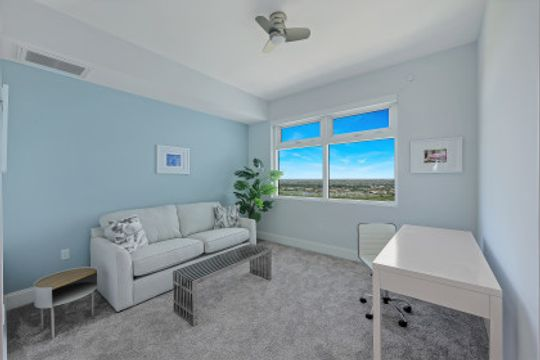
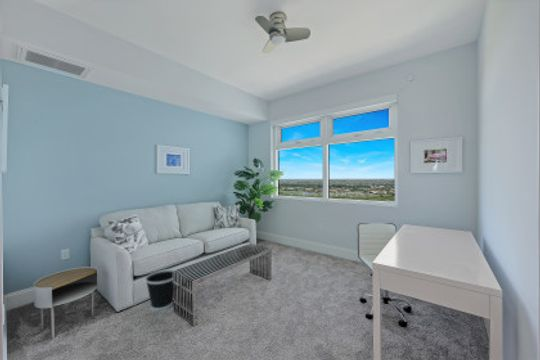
+ wastebasket [144,268,176,311]
